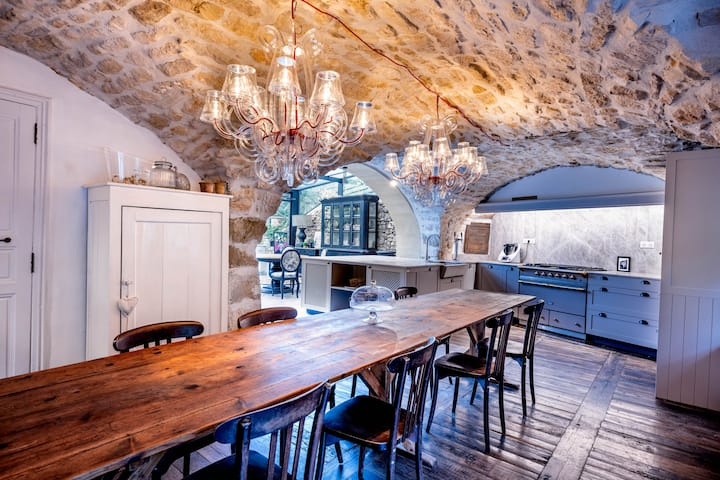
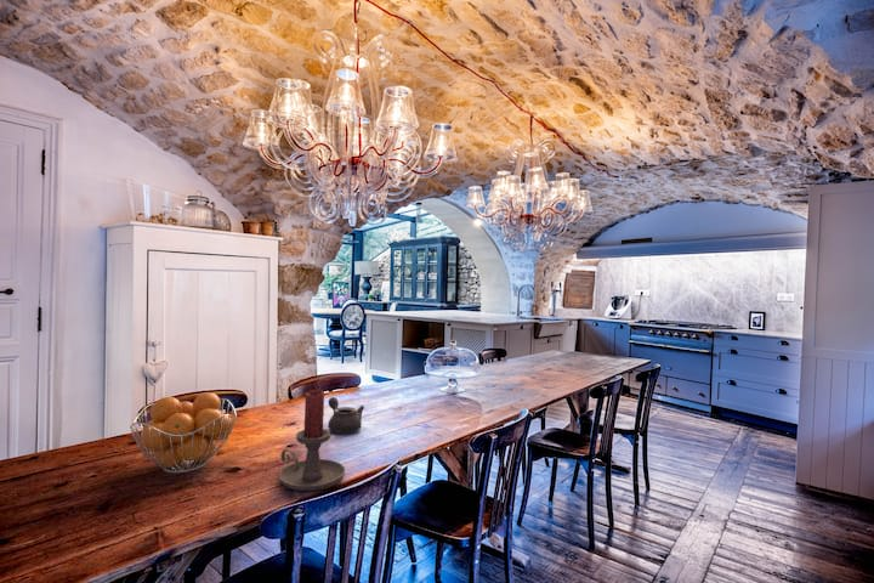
+ teapot [327,396,365,435]
+ fruit basket [129,391,238,475]
+ candle holder [278,387,346,492]
